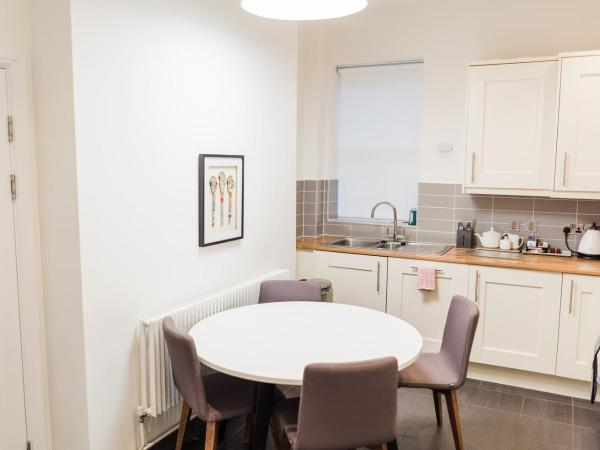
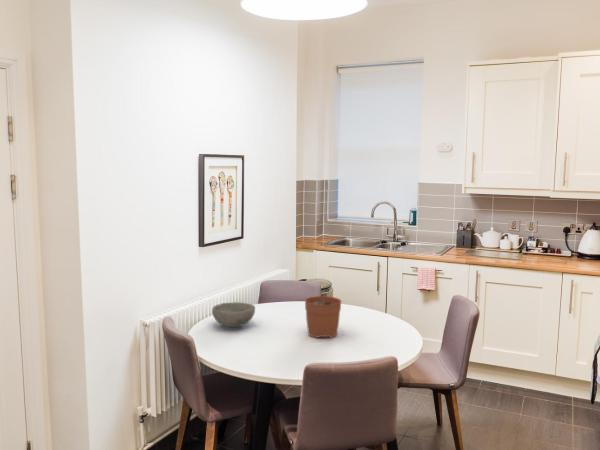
+ bowl [211,301,256,328]
+ plant pot [304,284,342,339]
